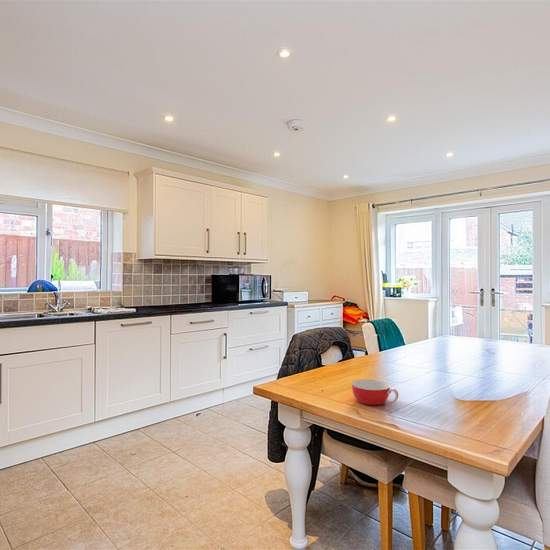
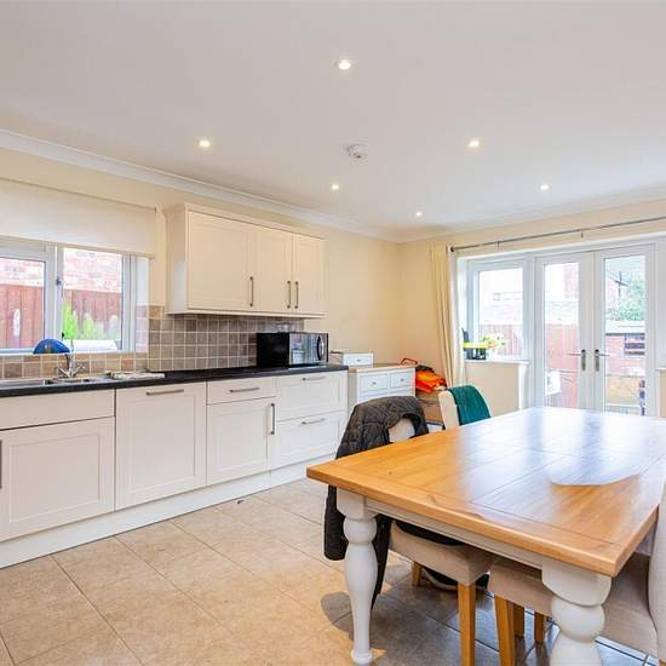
- bowl [351,379,399,406]
